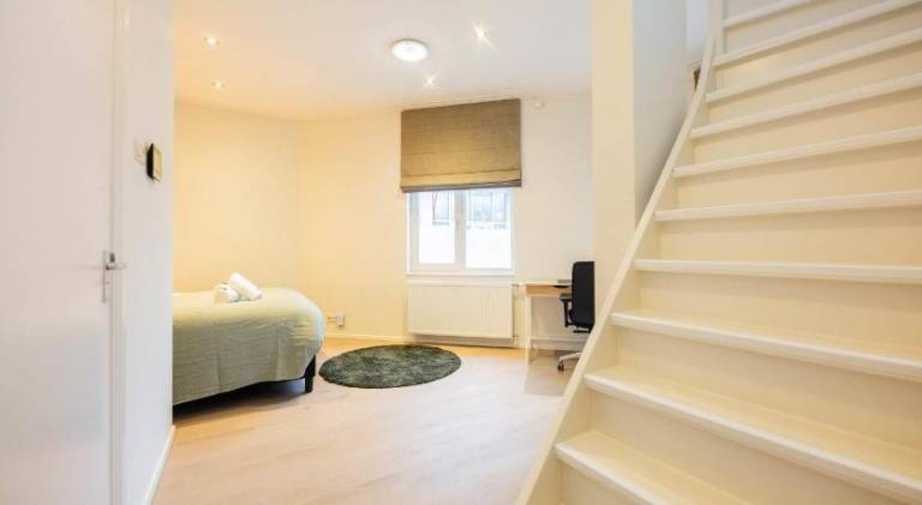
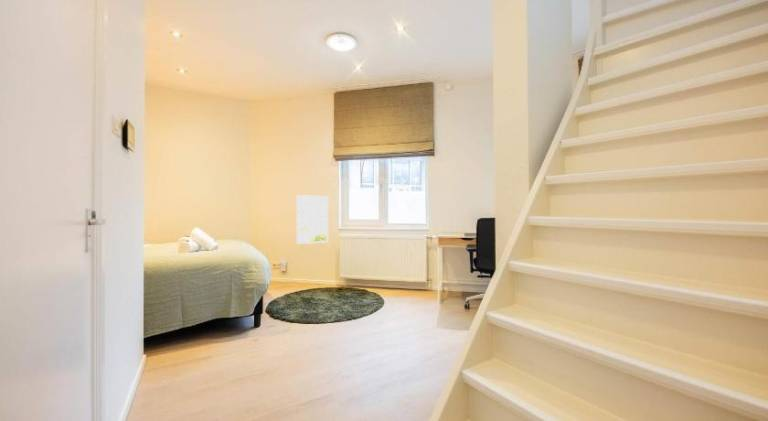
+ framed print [296,194,329,245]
